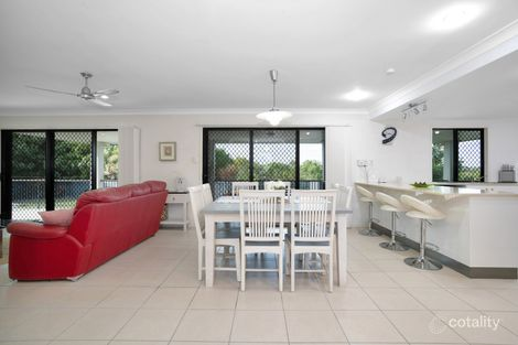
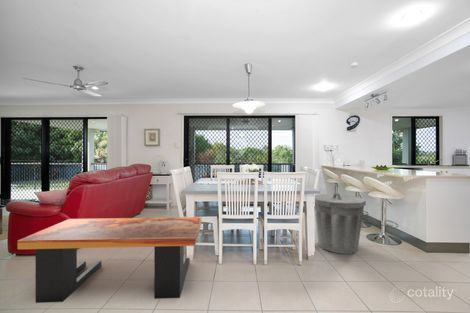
+ coffee table [16,216,202,304]
+ trash can [313,191,367,255]
